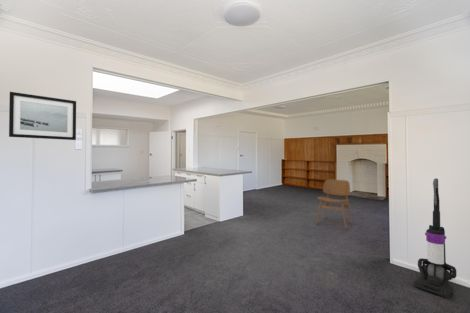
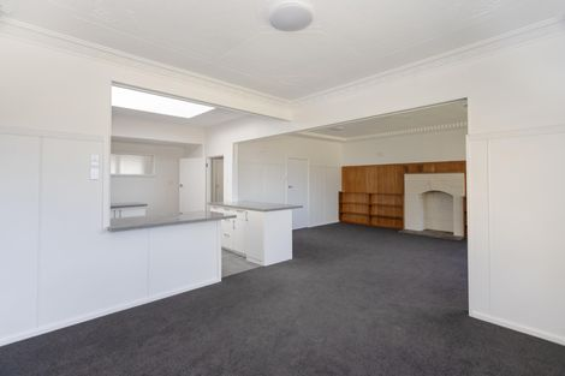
- vacuum cleaner [413,177,457,299]
- dining chair [315,178,354,230]
- wall art [8,91,77,141]
